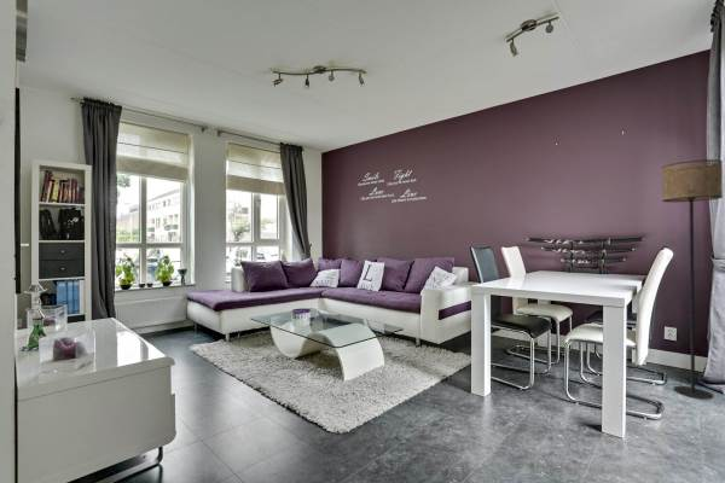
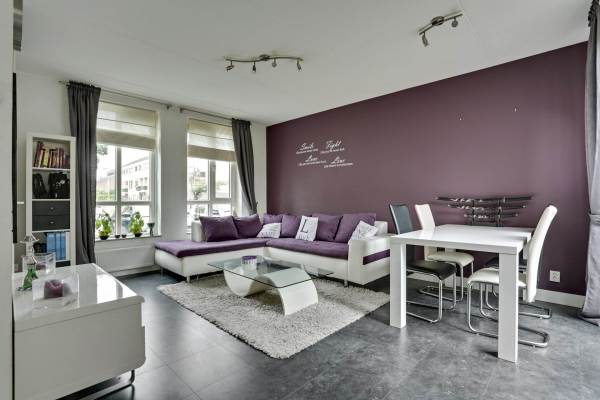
- floor lamp [661,158,724,401]
